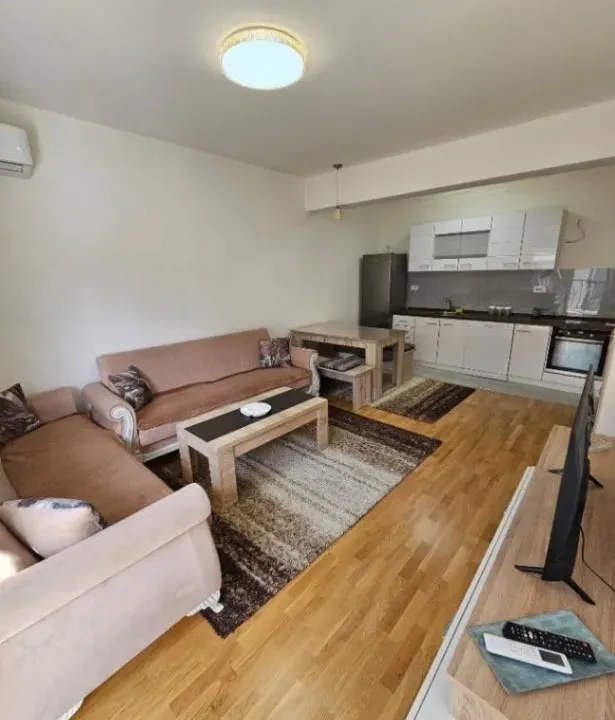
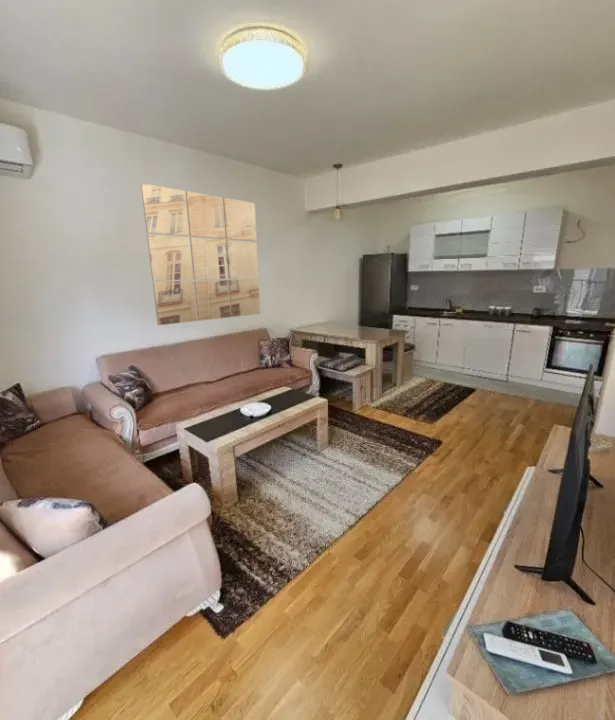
+ wall art [140,182,261,326]
